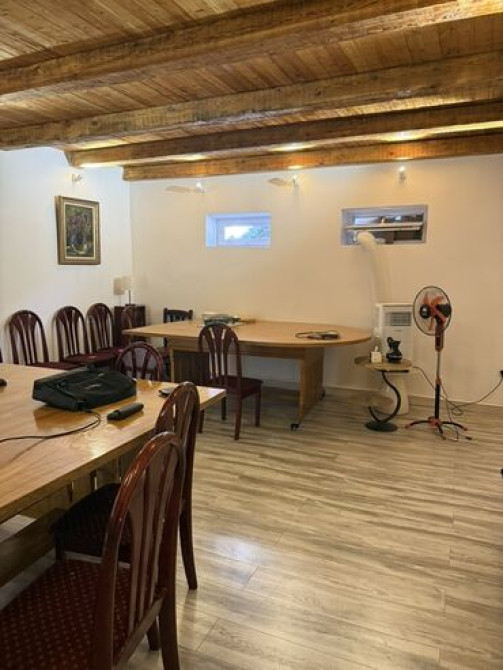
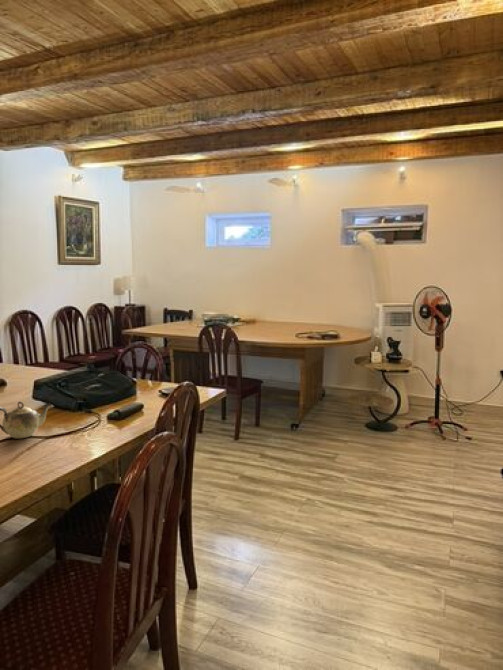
+ teapot [0,400,55,439]
